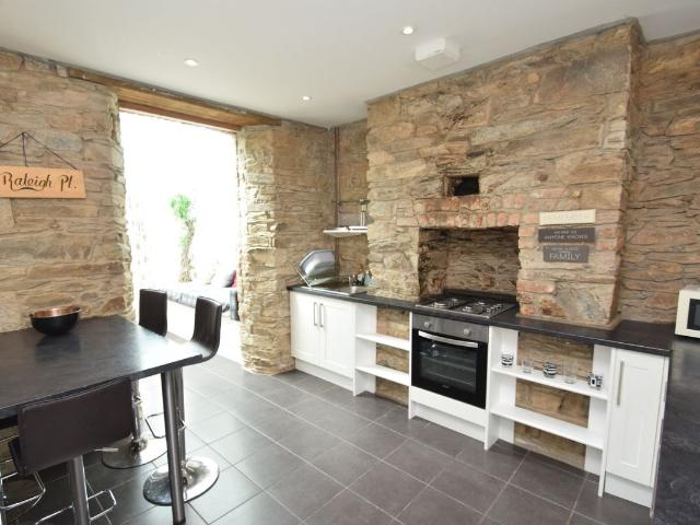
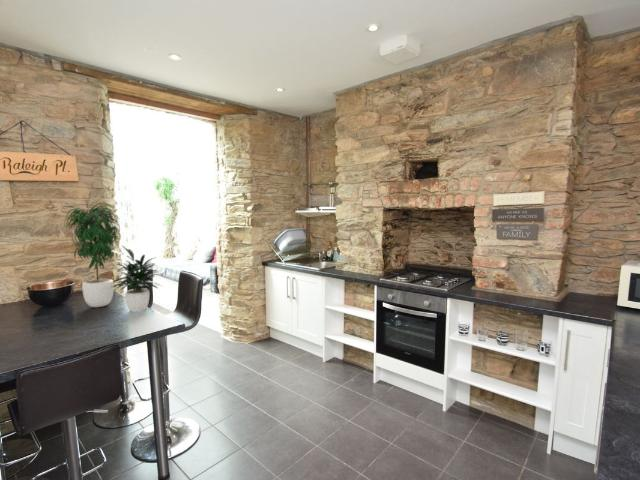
+ potted plant [62,197,164,313]
